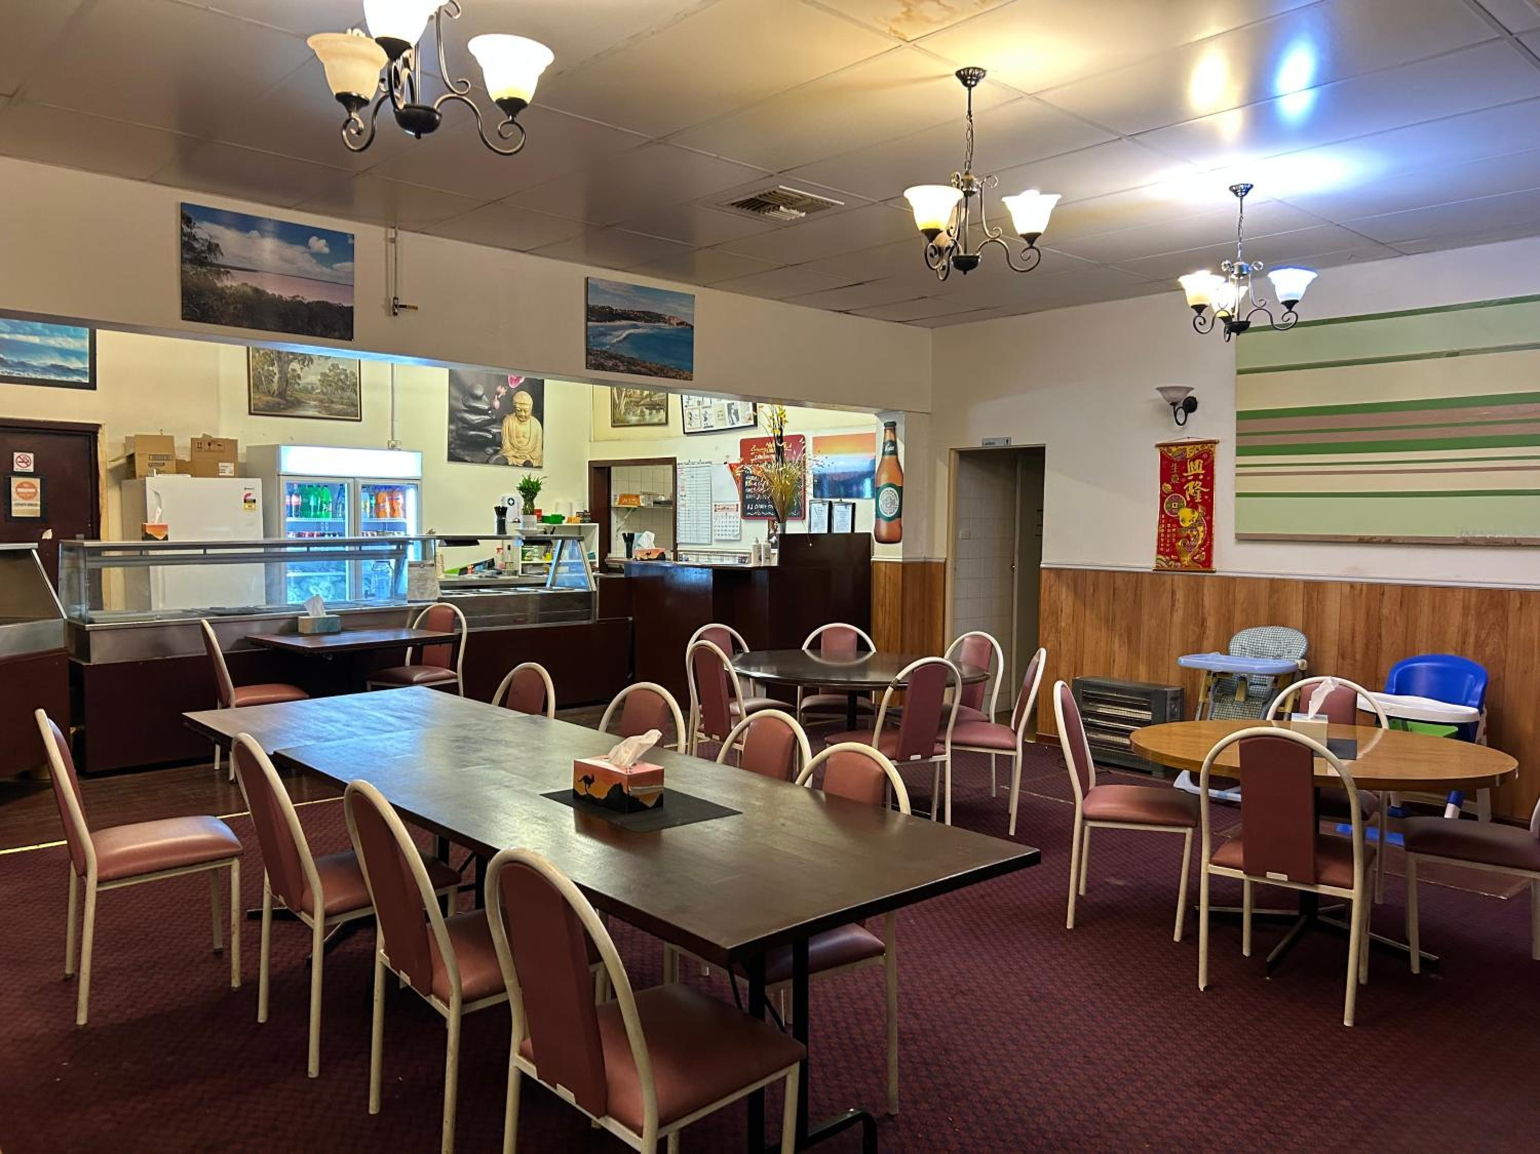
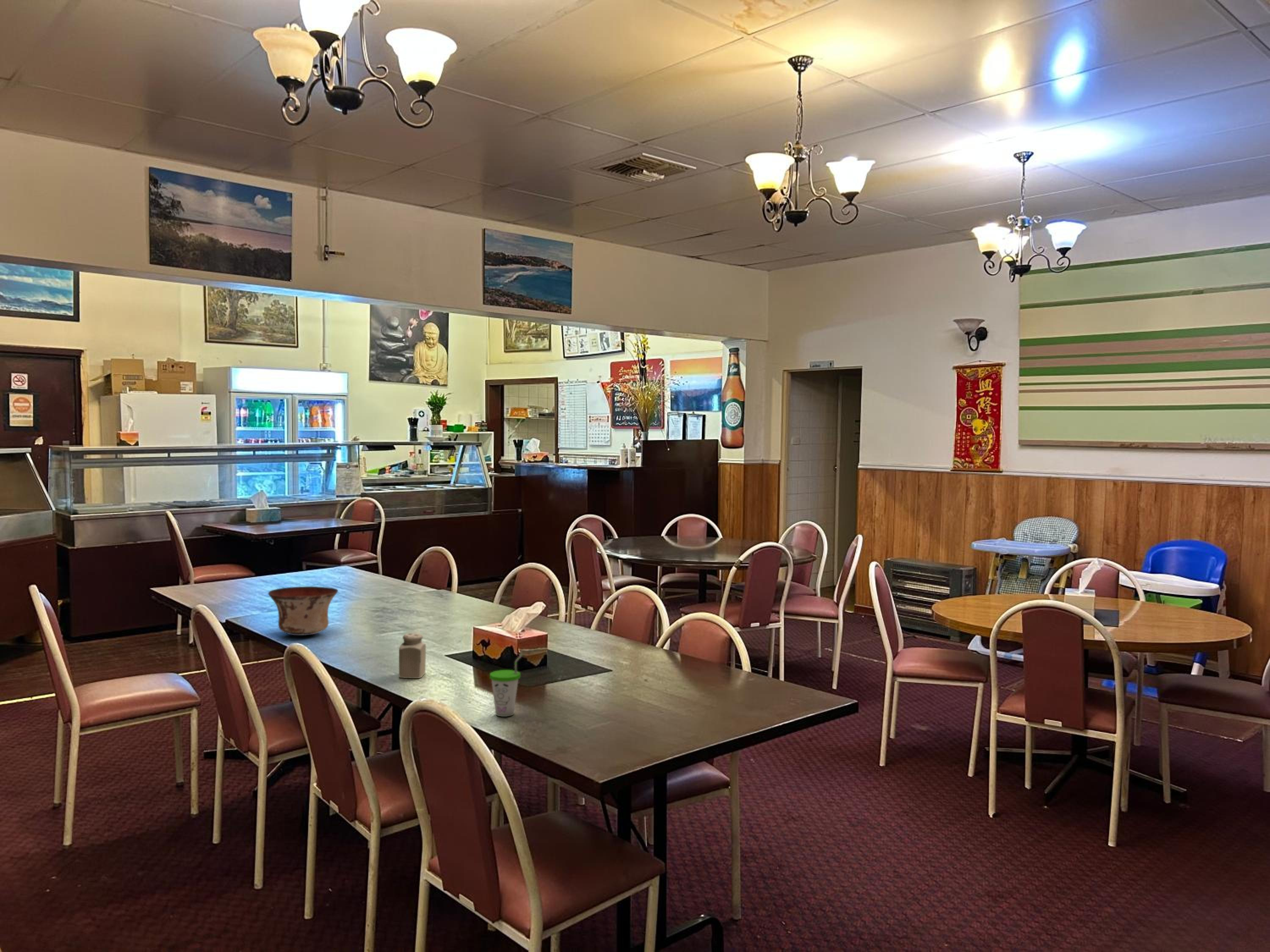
+ bowl [268,586,339,636]
+ cup [489,654,523,717]
+ salt shaker [398,633,426,679]
